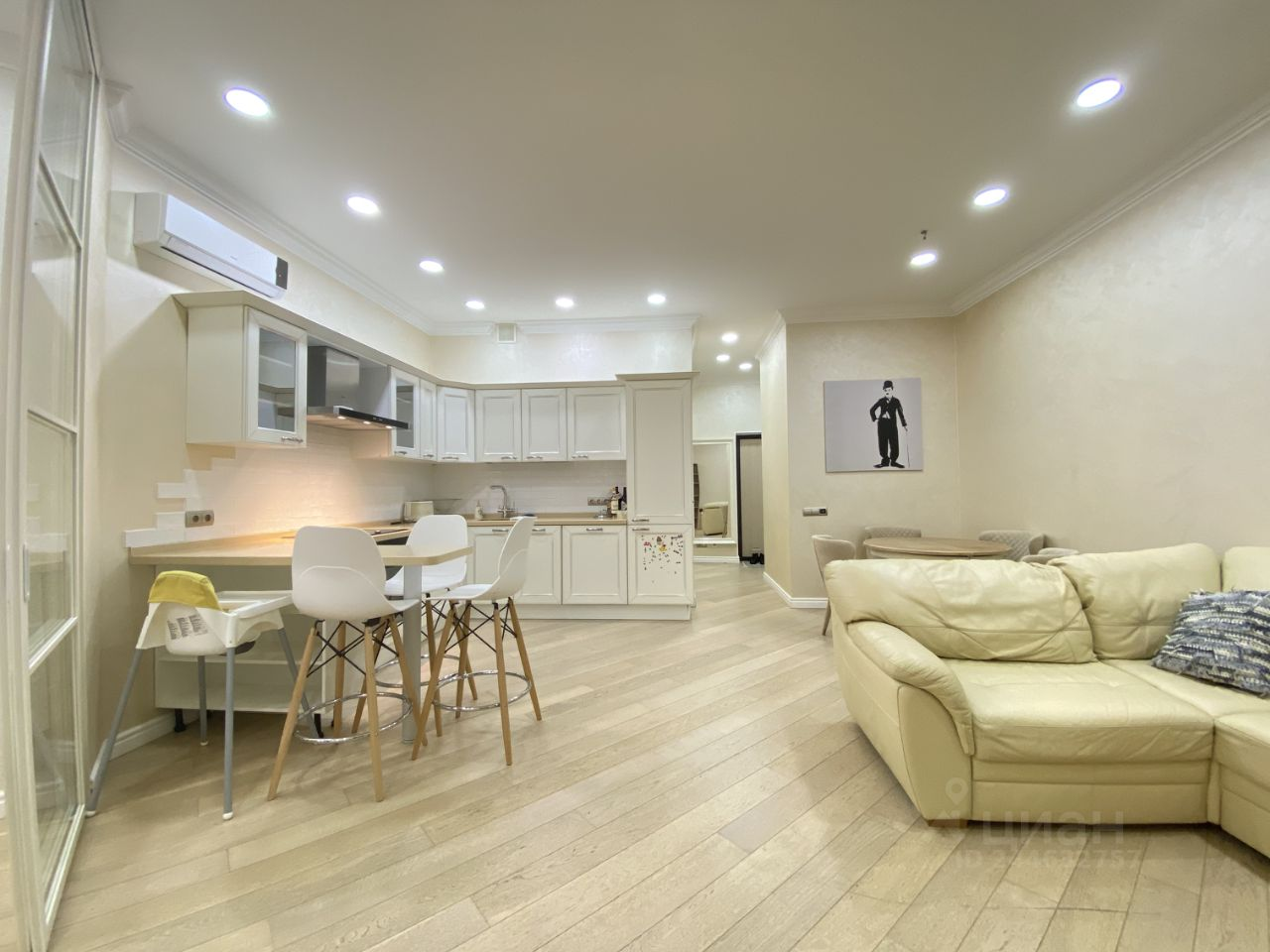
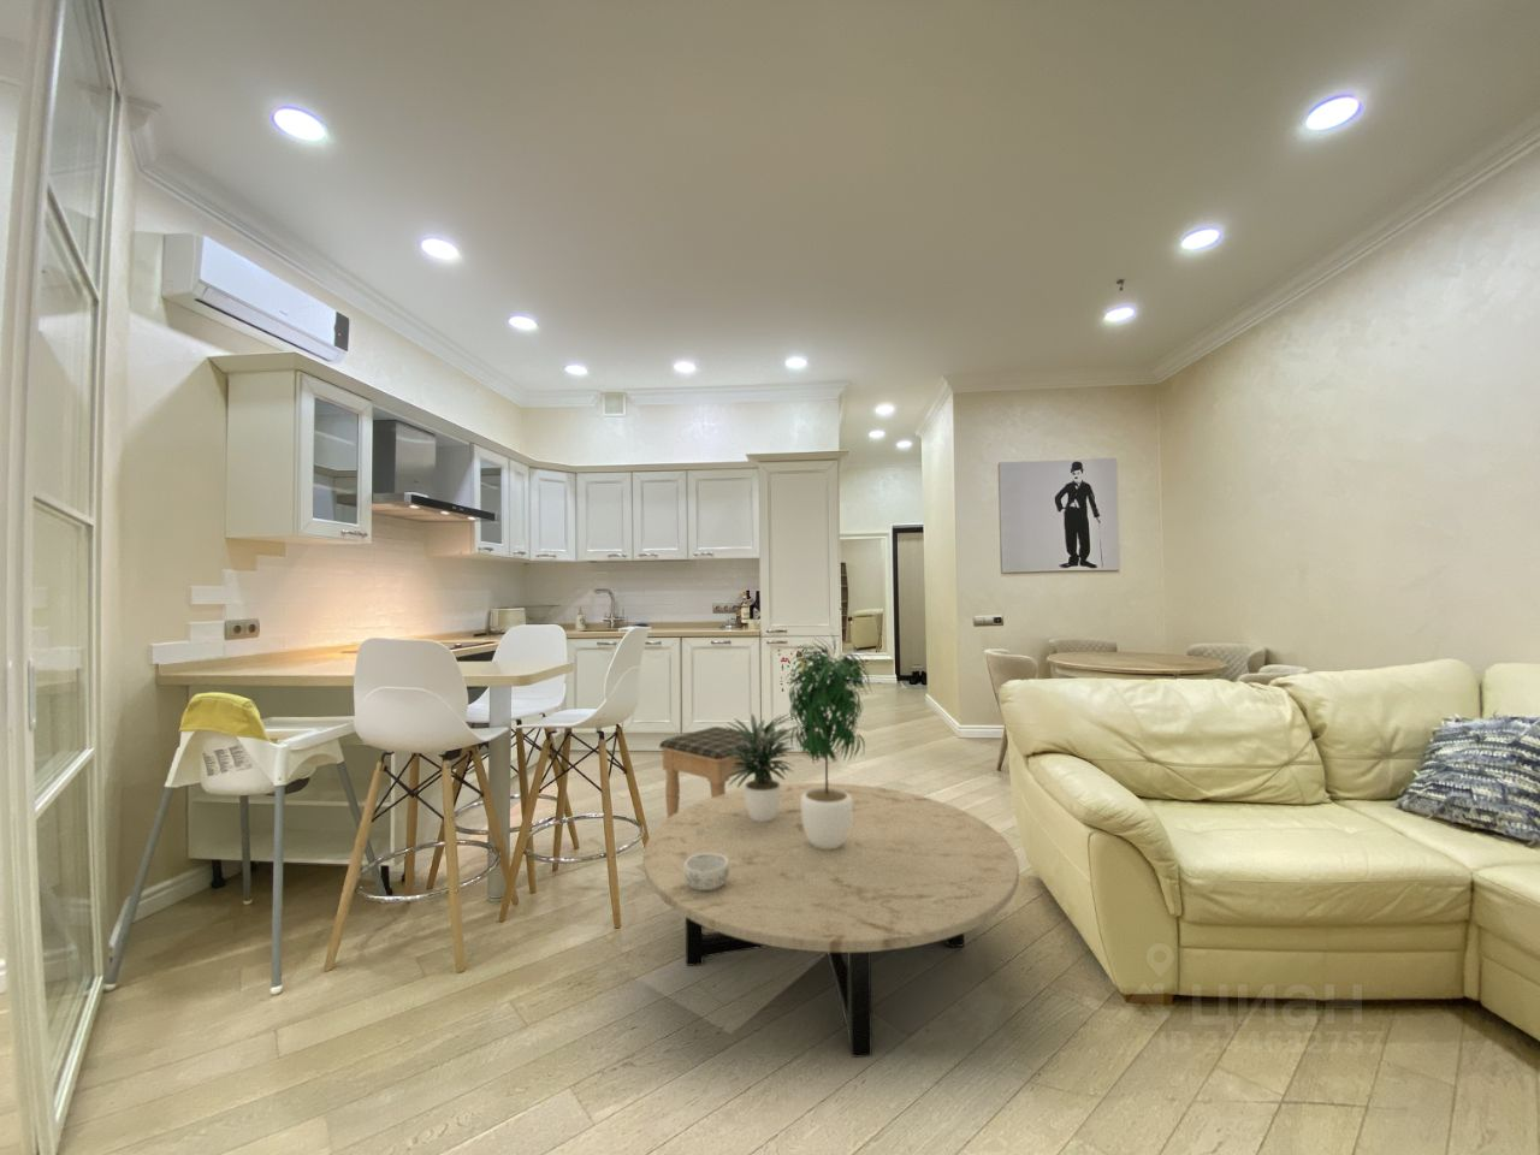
+ potted plant [724,633,873,849]
+ coffee table [643,783,1020,1059]
+ decorative bowl [684,853,729,891]
+ footstool [658,726,770,819]
